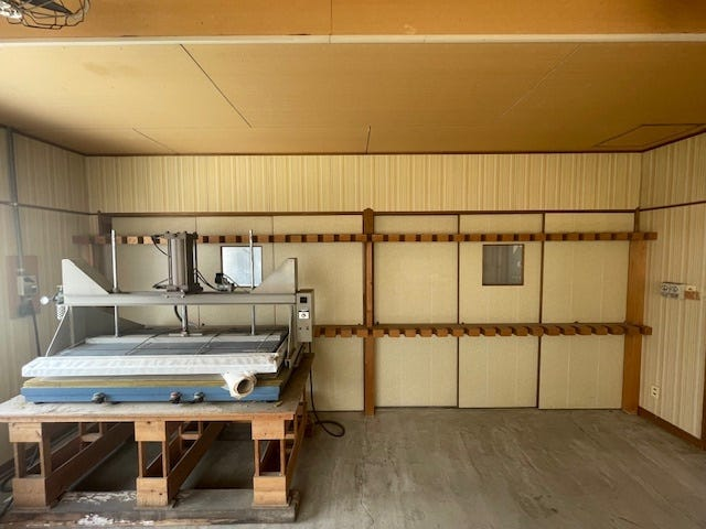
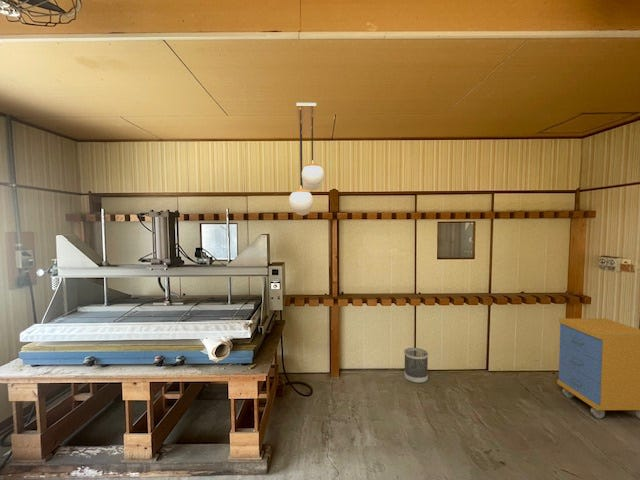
+ wastebasket [403,347,429,384]
+ storage cabinet [556,317,640,419]
+ light fixture [288,102,325,216]
